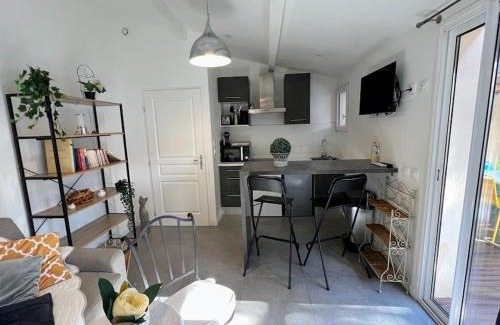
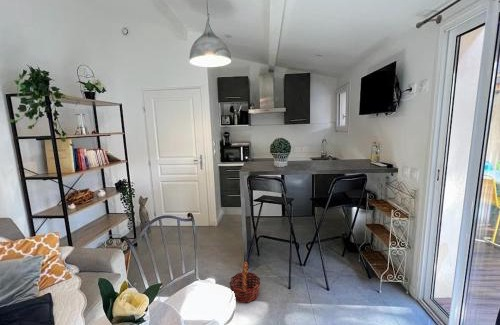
+ basket [229,261,261,304]
